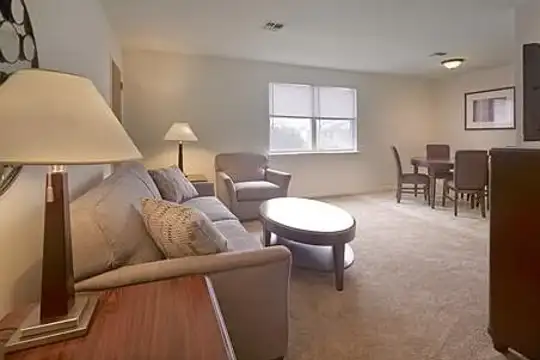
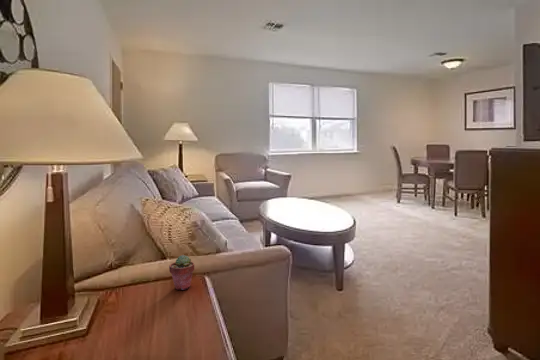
+ potted succulent [168,254,195,291]
